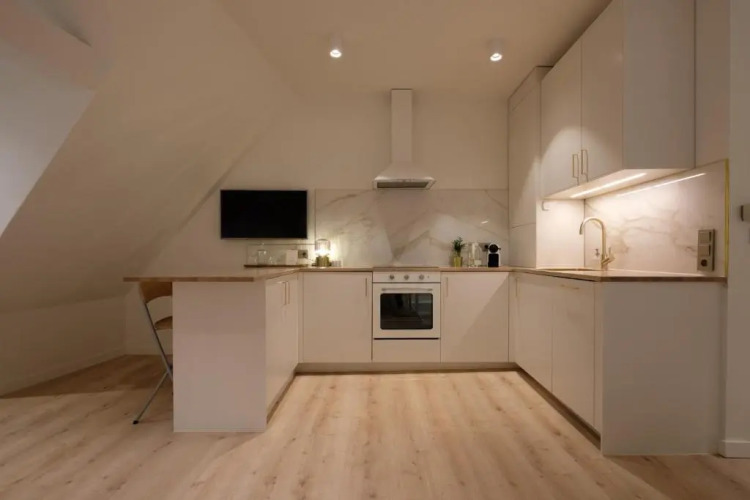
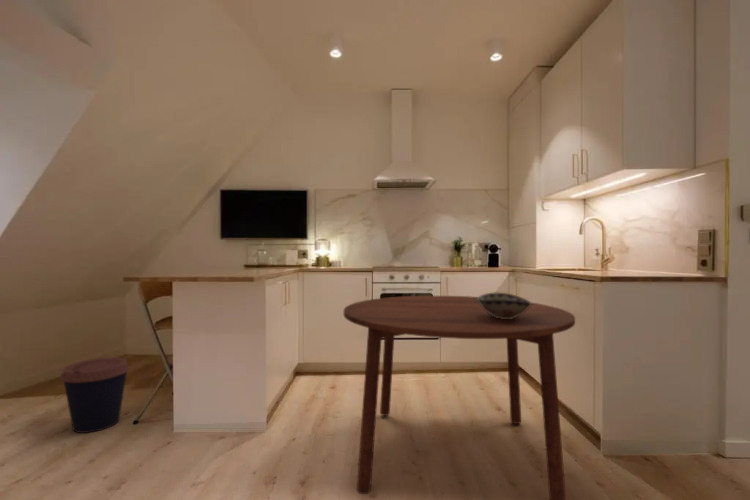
+ coffee cup [60,357,130,434]
+ decorative bowl [477,292,533,319]
+ dining table [343,295,576,500]
